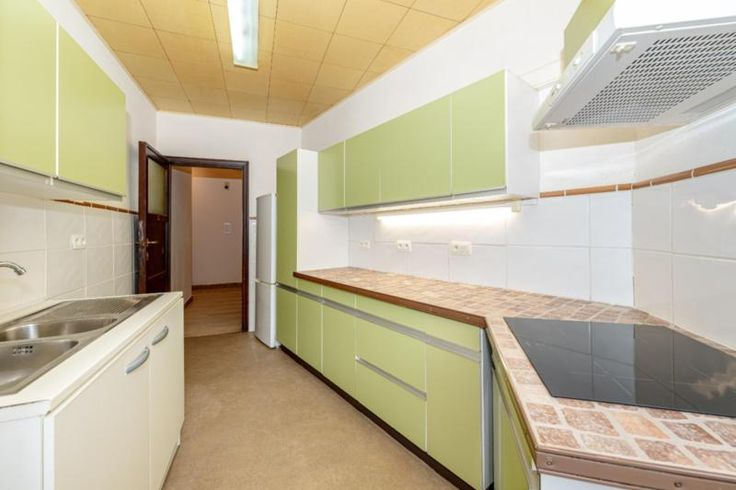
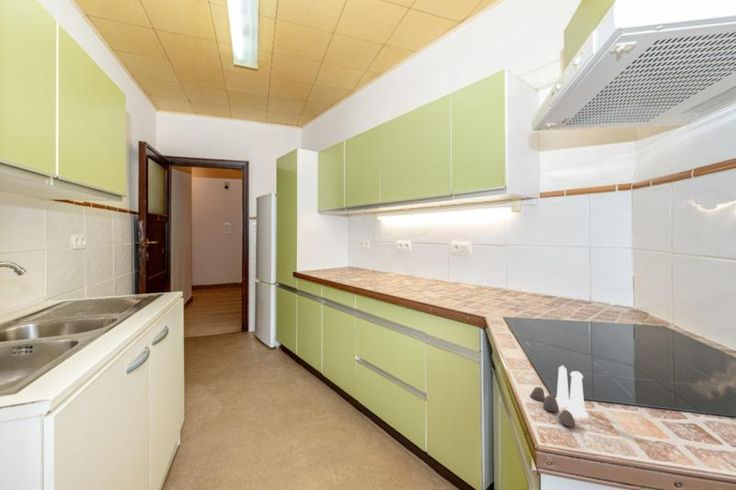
+ salt and pepper shaker set [529,364,589,428]
